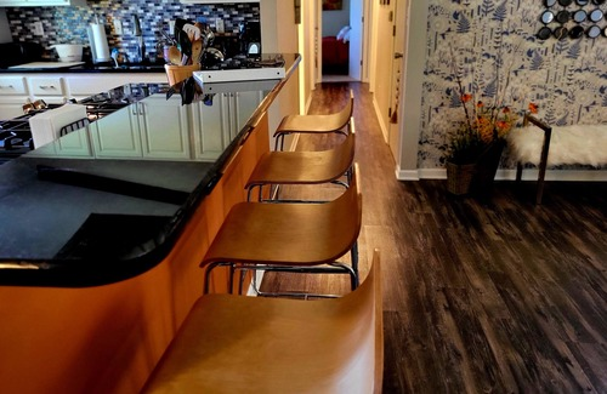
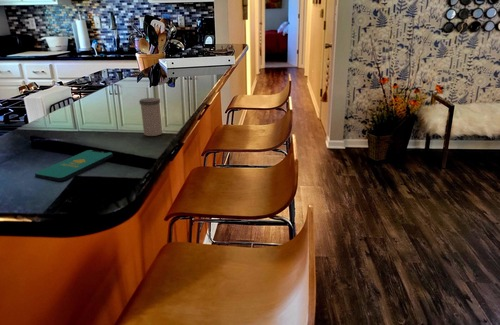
+ smartphone [34,149,114,182]
+ salt shaker [138,97,163,137]
